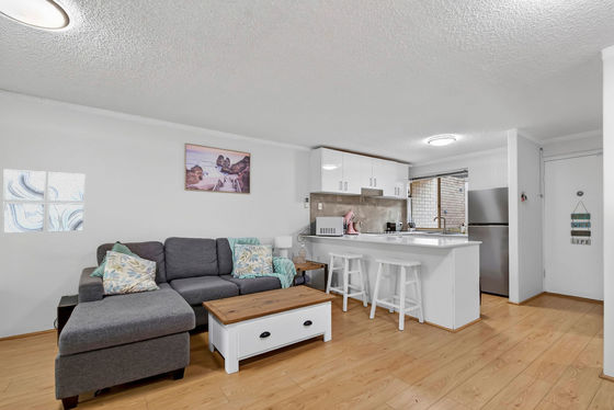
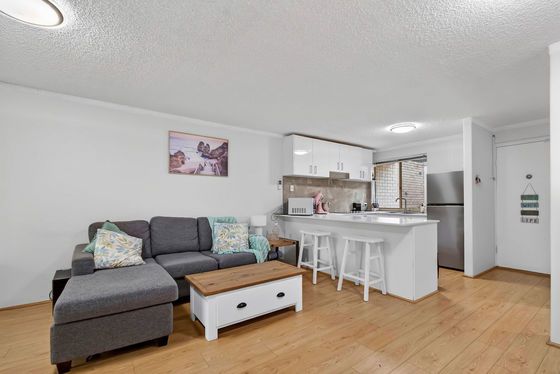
- wall art [1,168,87,235]
